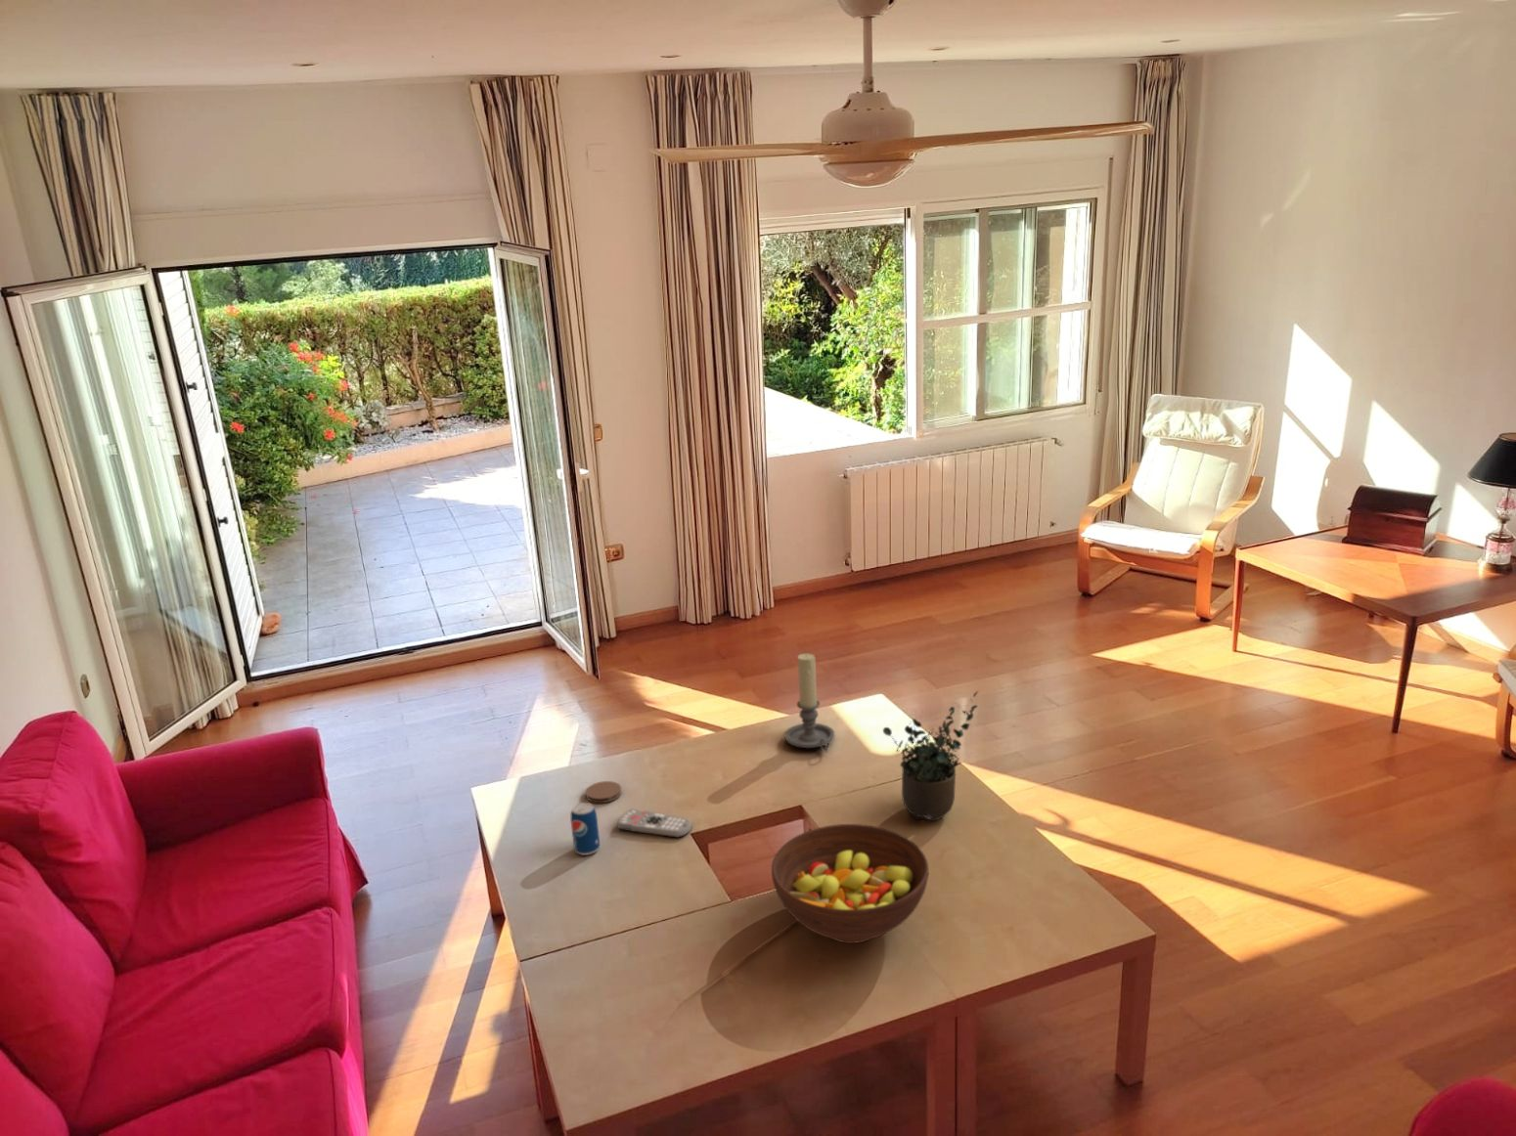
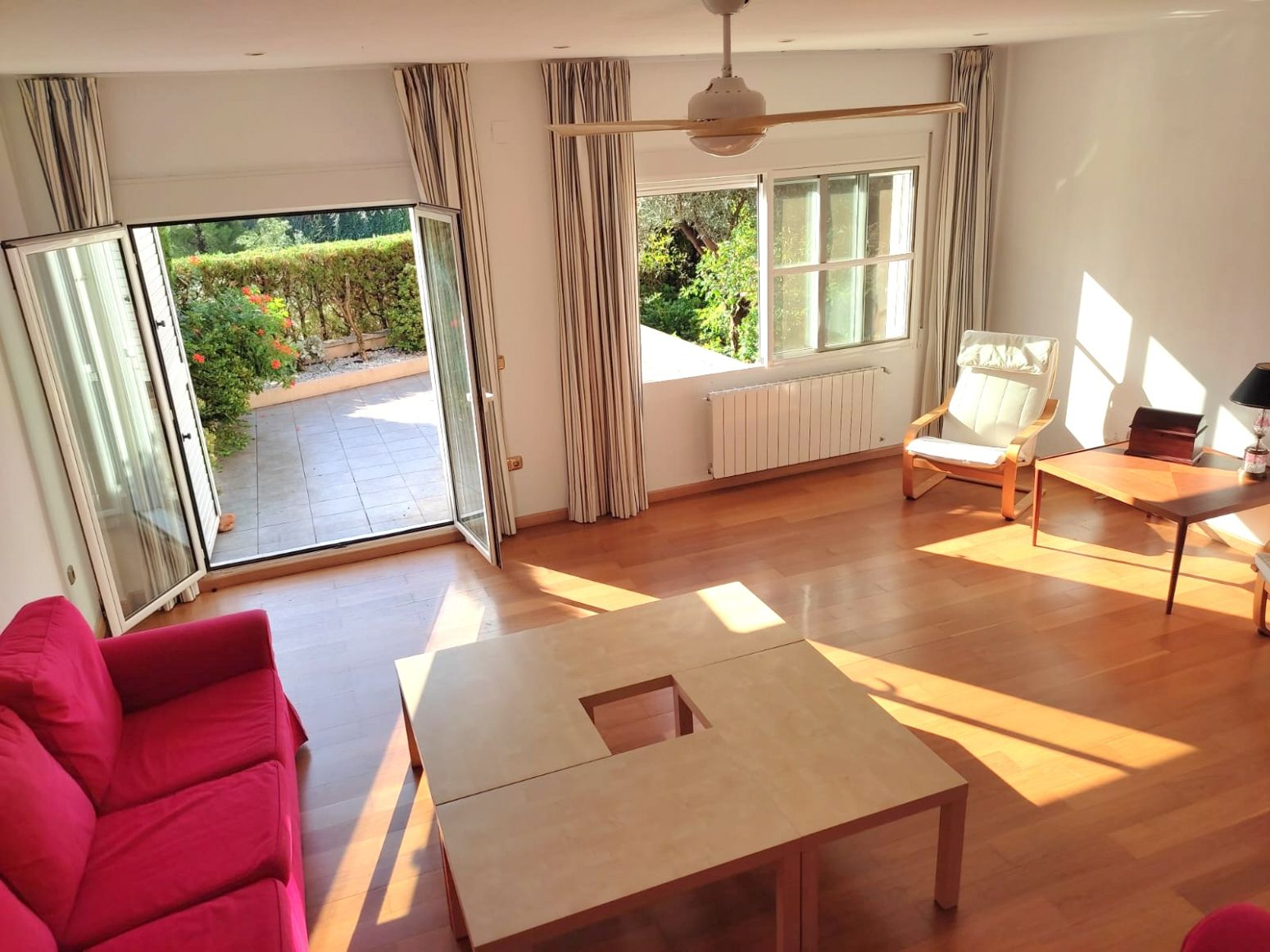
- beverage can [571,802,600,857]
- remote control [616,808,692,839]
- potted plant [882,690,979,822]
- candle holder [783,652,836,754]
- coaster [585,780,622,803]
- fruit bowl [771,823,929,944]
